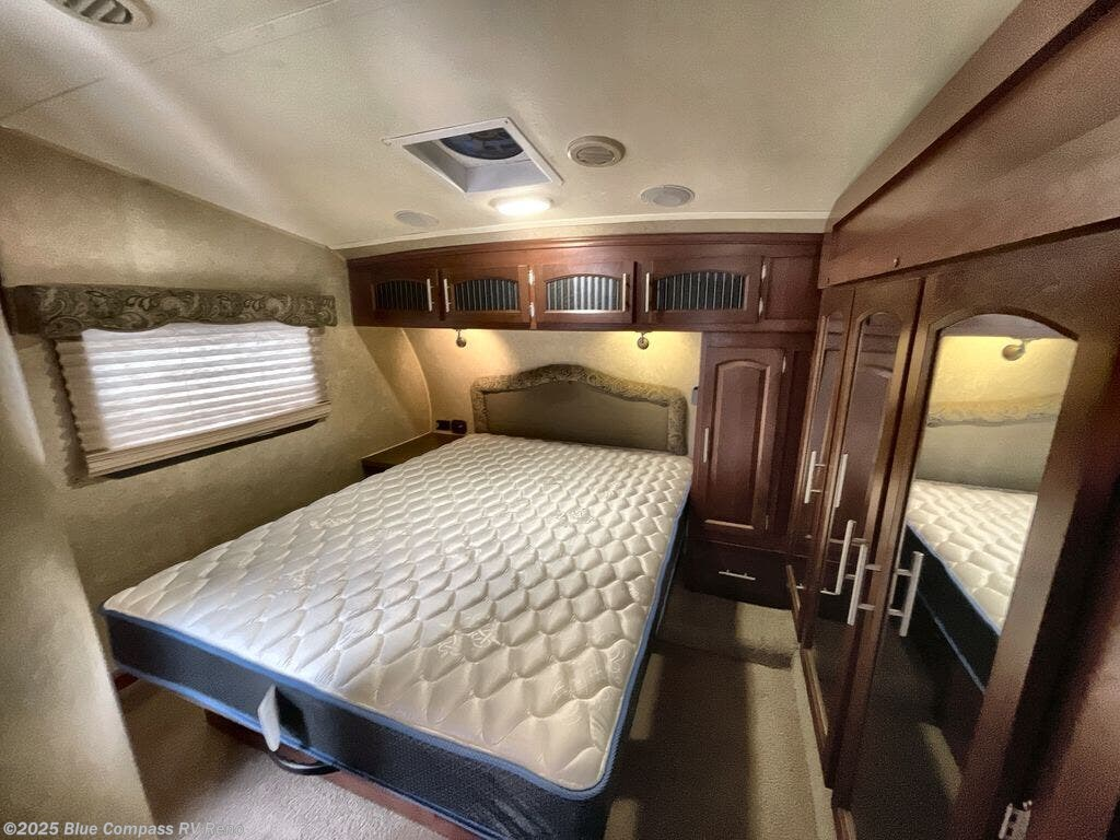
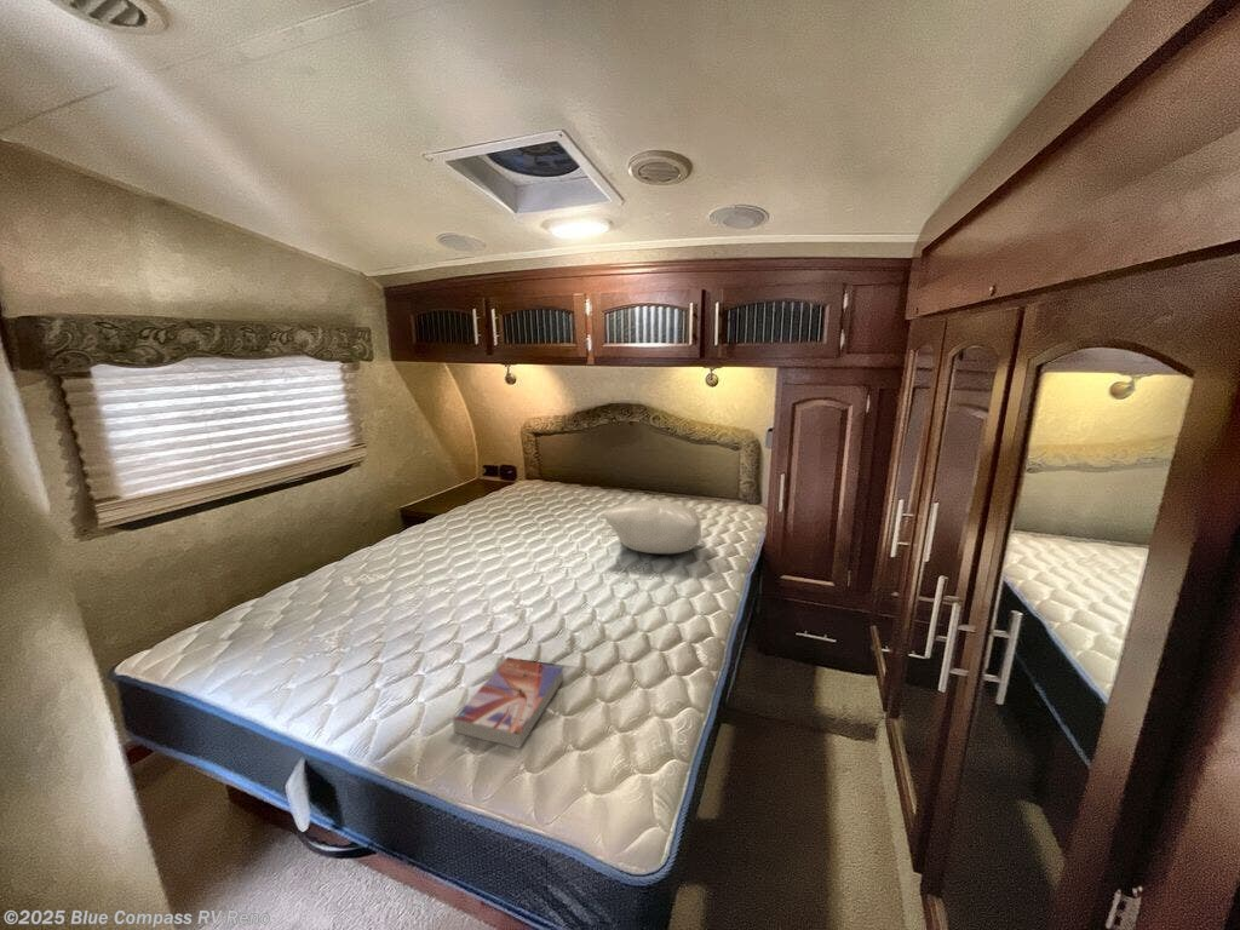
+ textbook [452,656,564,750]
+ pillow [603,499,702,555]
